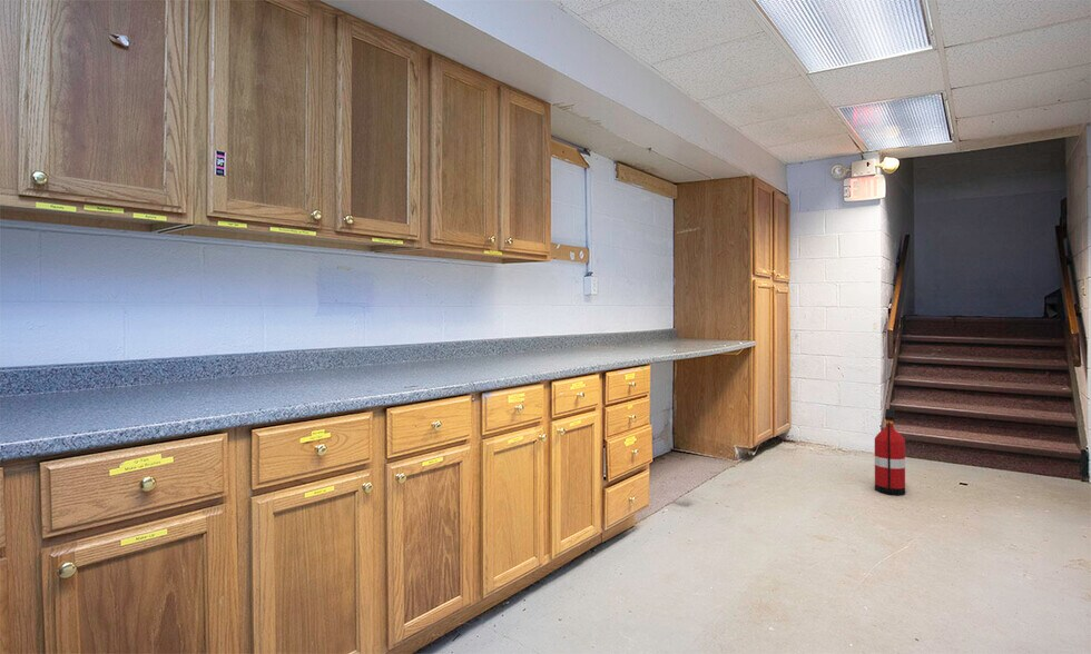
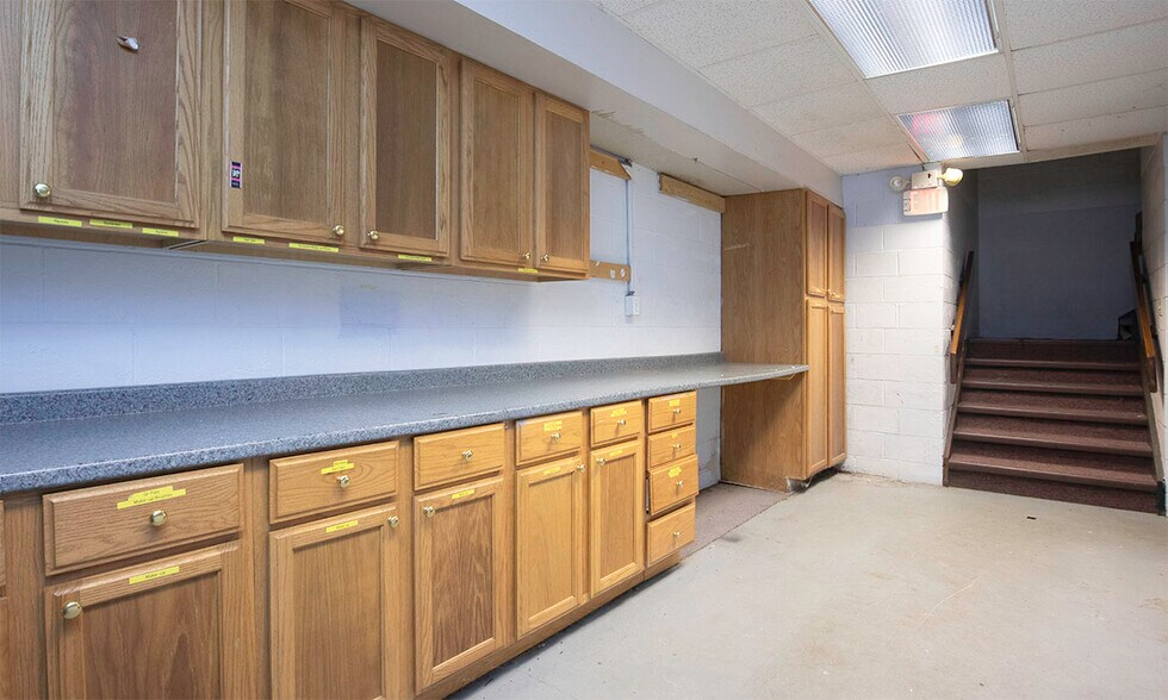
- fire extinguisher [874,407,906,496]
